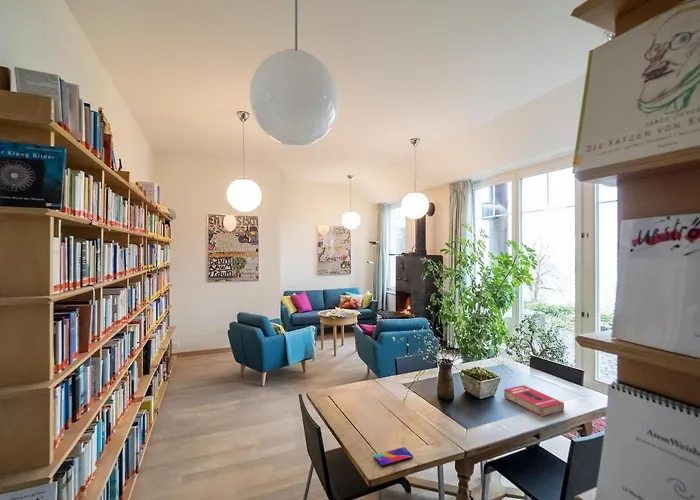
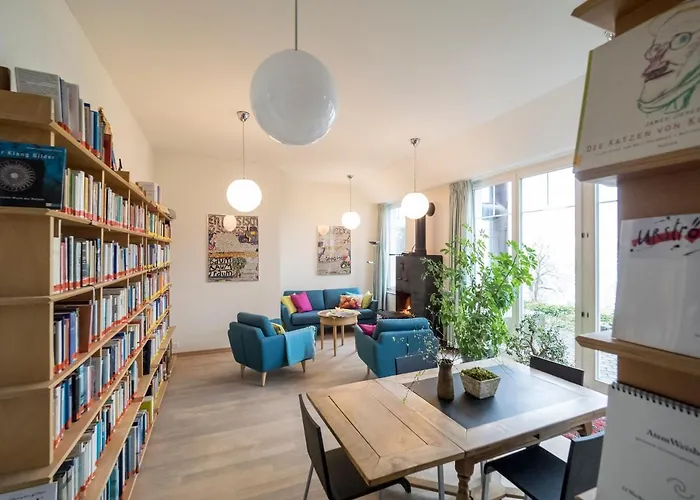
- book [503,384,565,418]
- smartphone [373,446,414,467]
